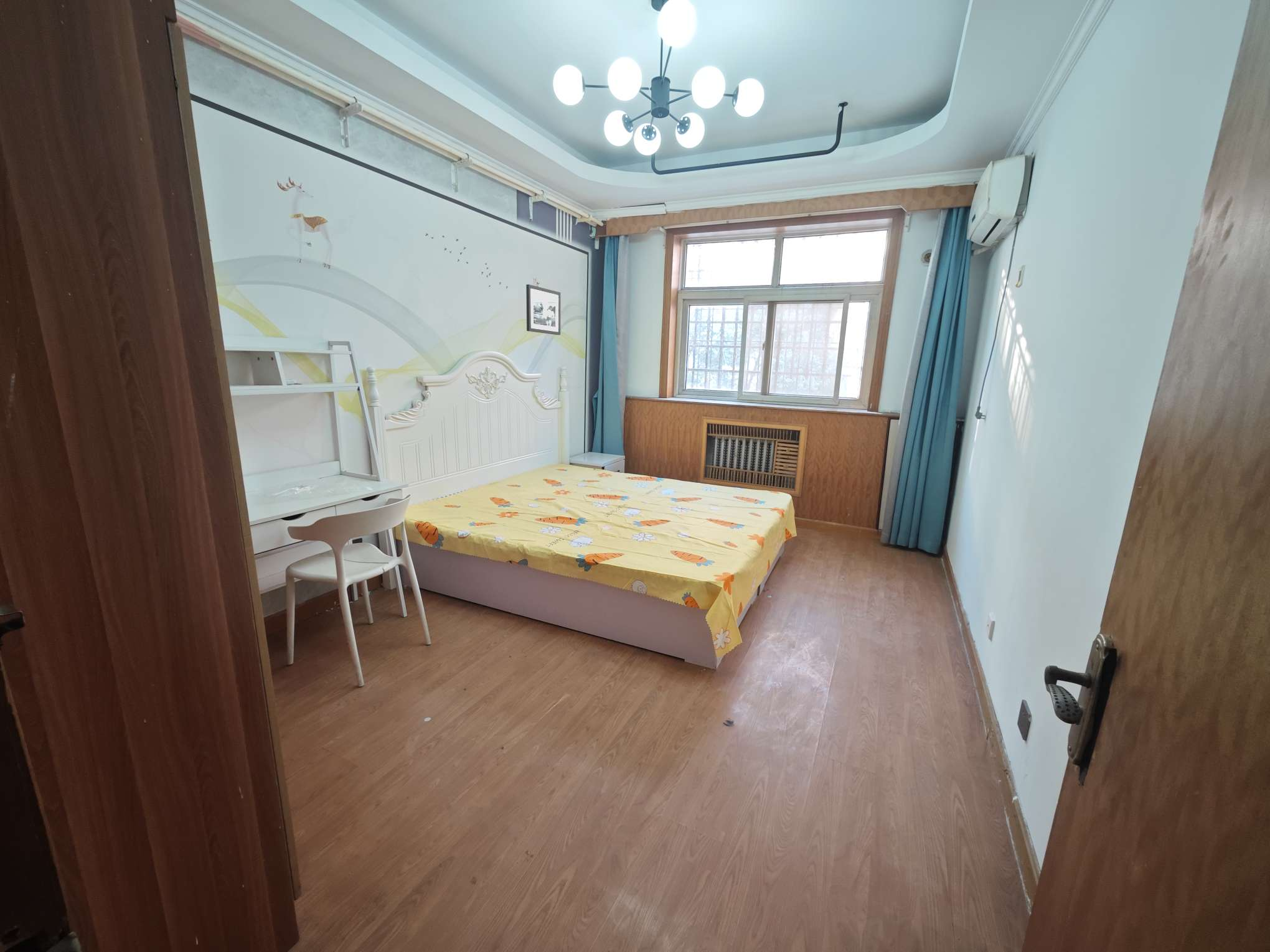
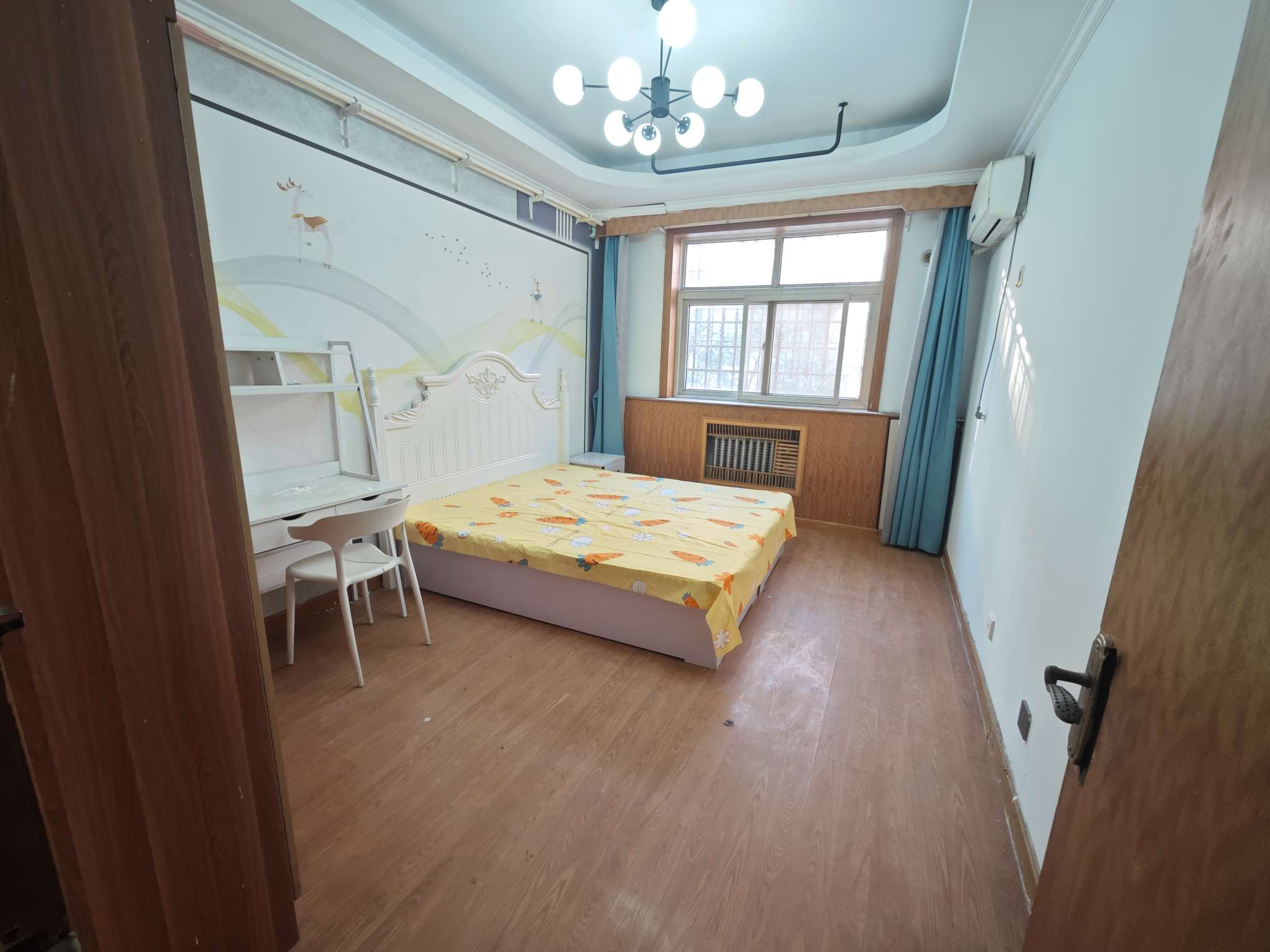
- picture frame [525,284,561,335]
